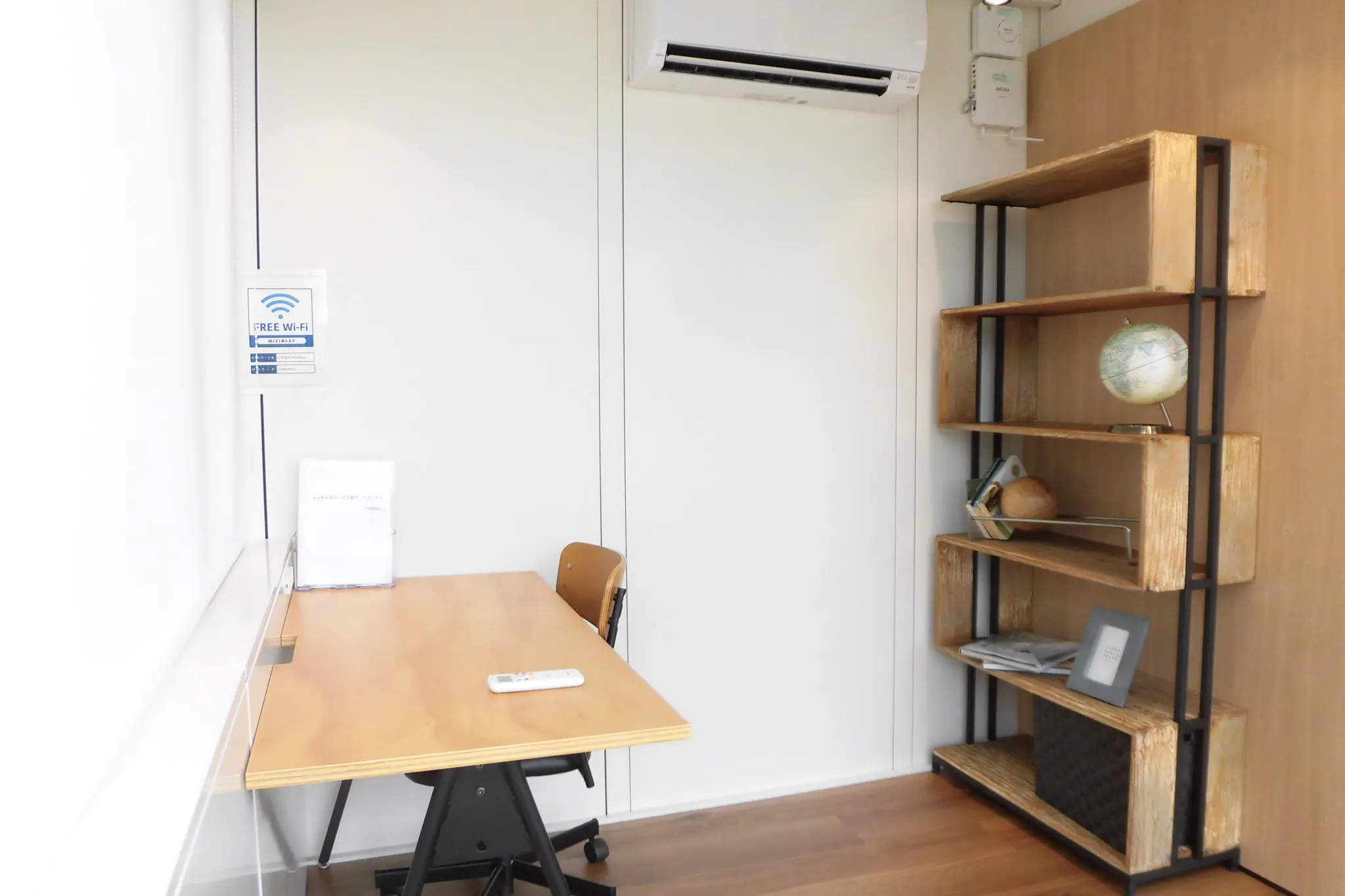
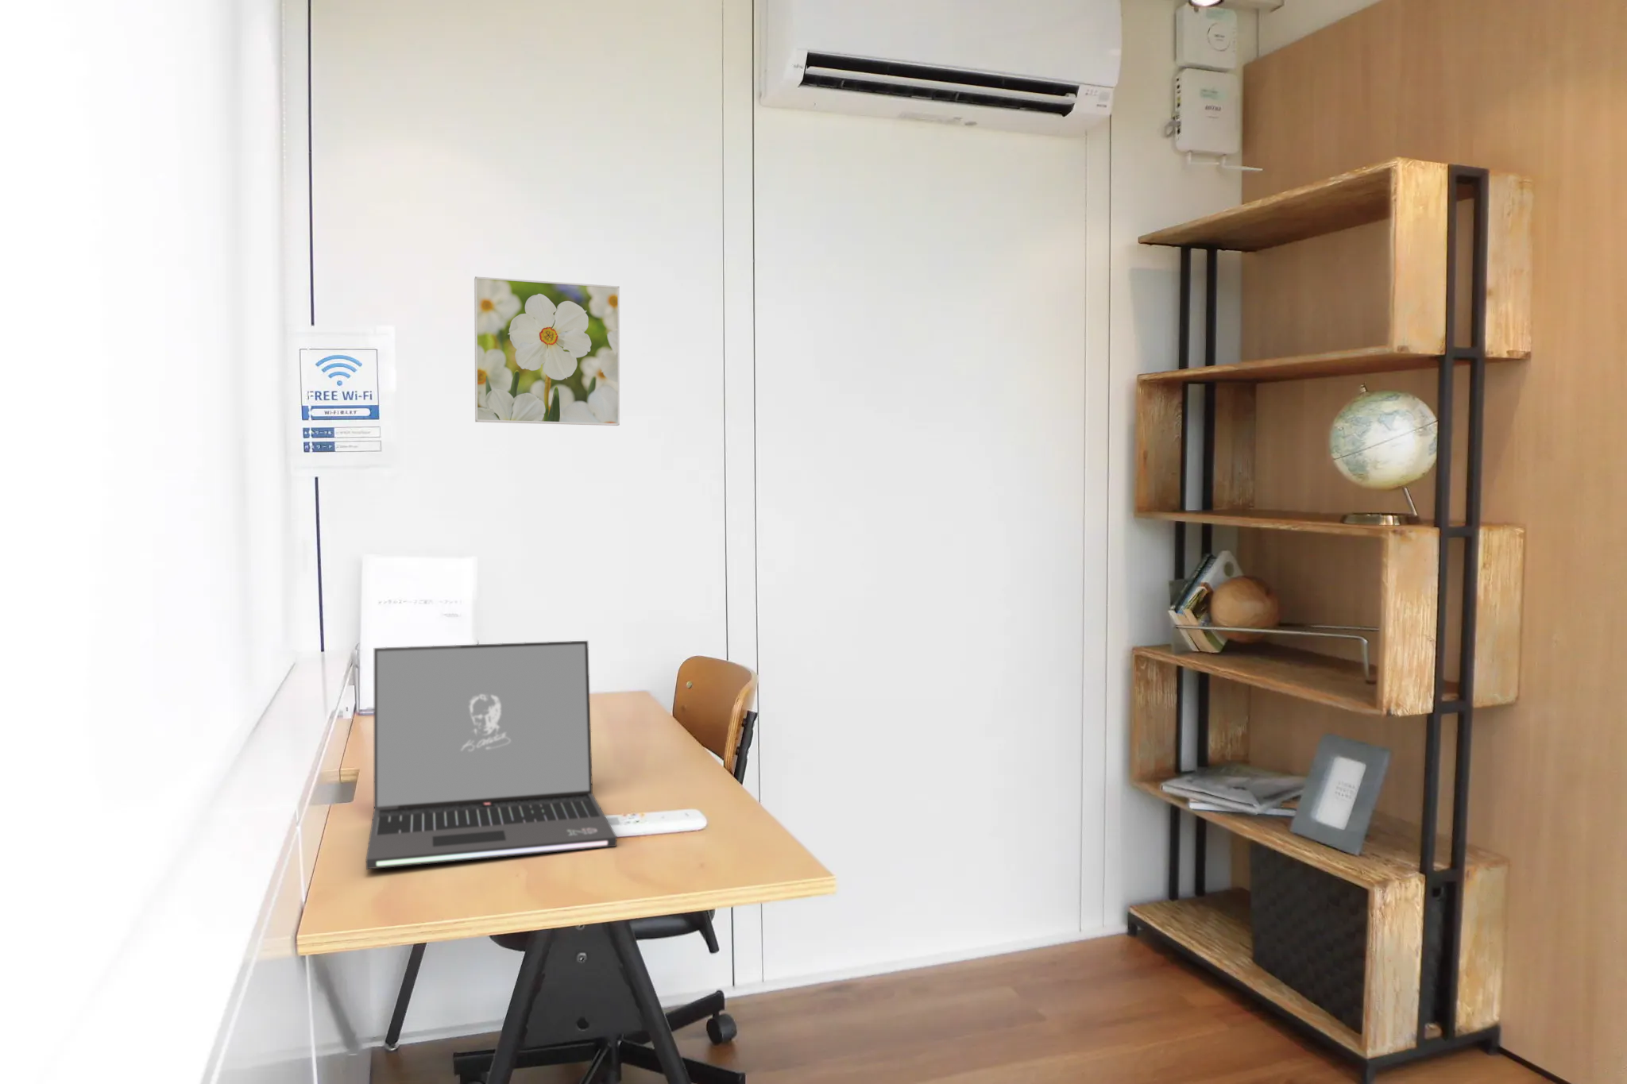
+ laptop [365,640,618,870]
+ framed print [473,276,621,426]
